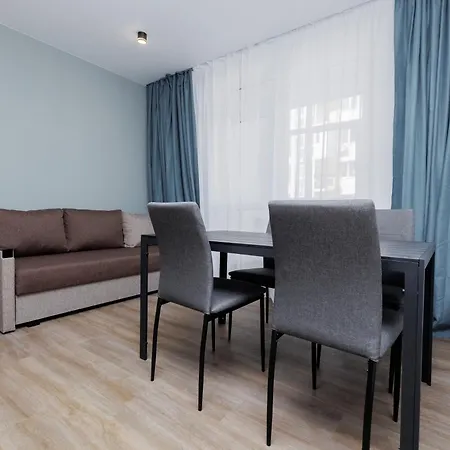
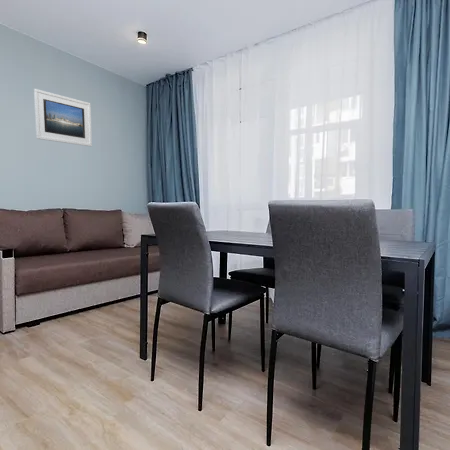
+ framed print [33,88,93,147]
